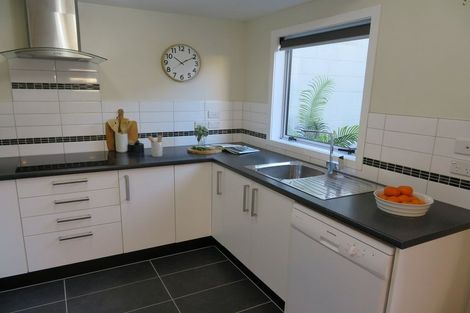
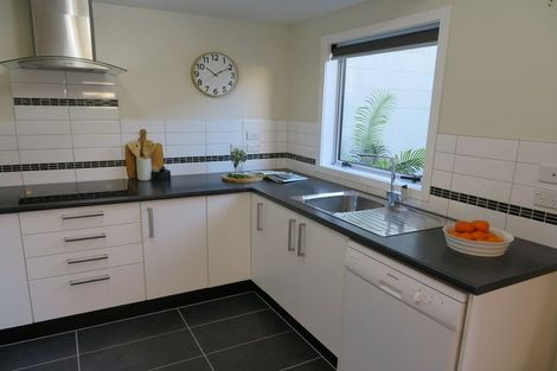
- utensil holder [145,134,164,158]
